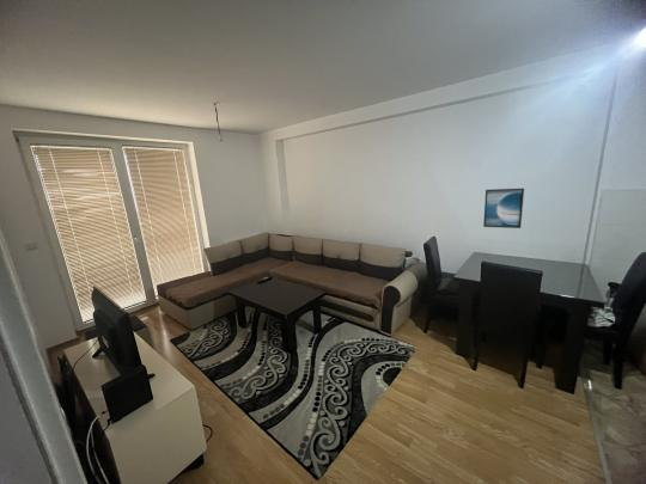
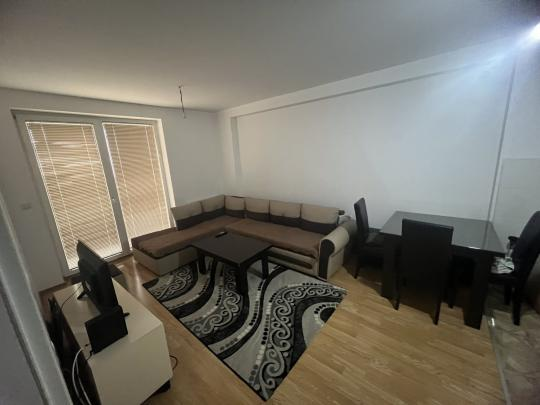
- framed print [482,188,525,229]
